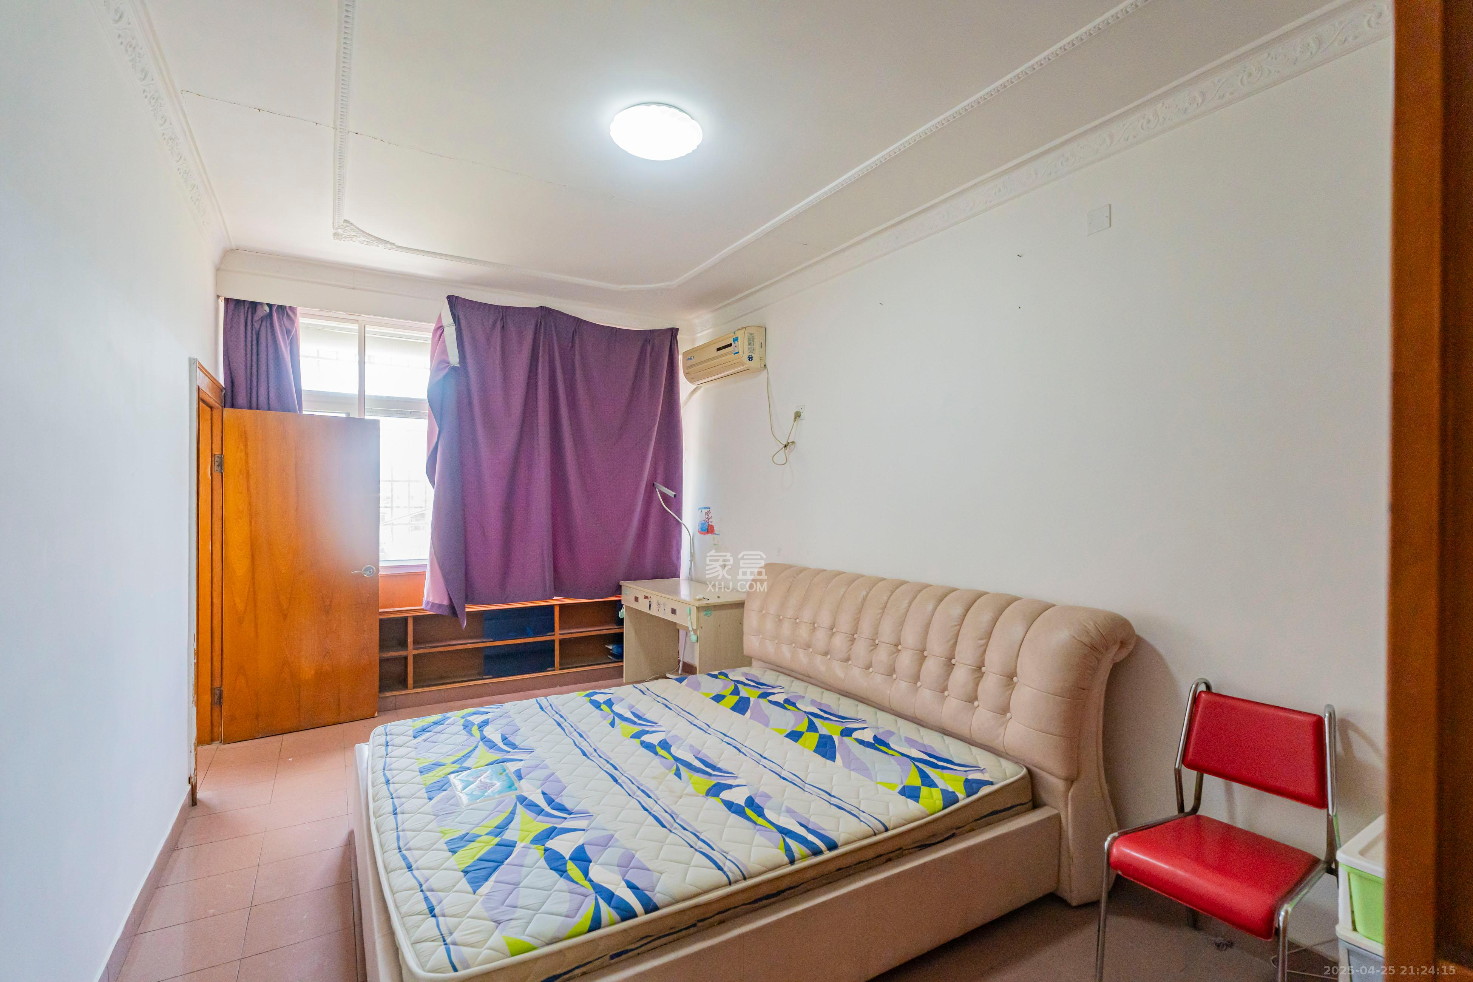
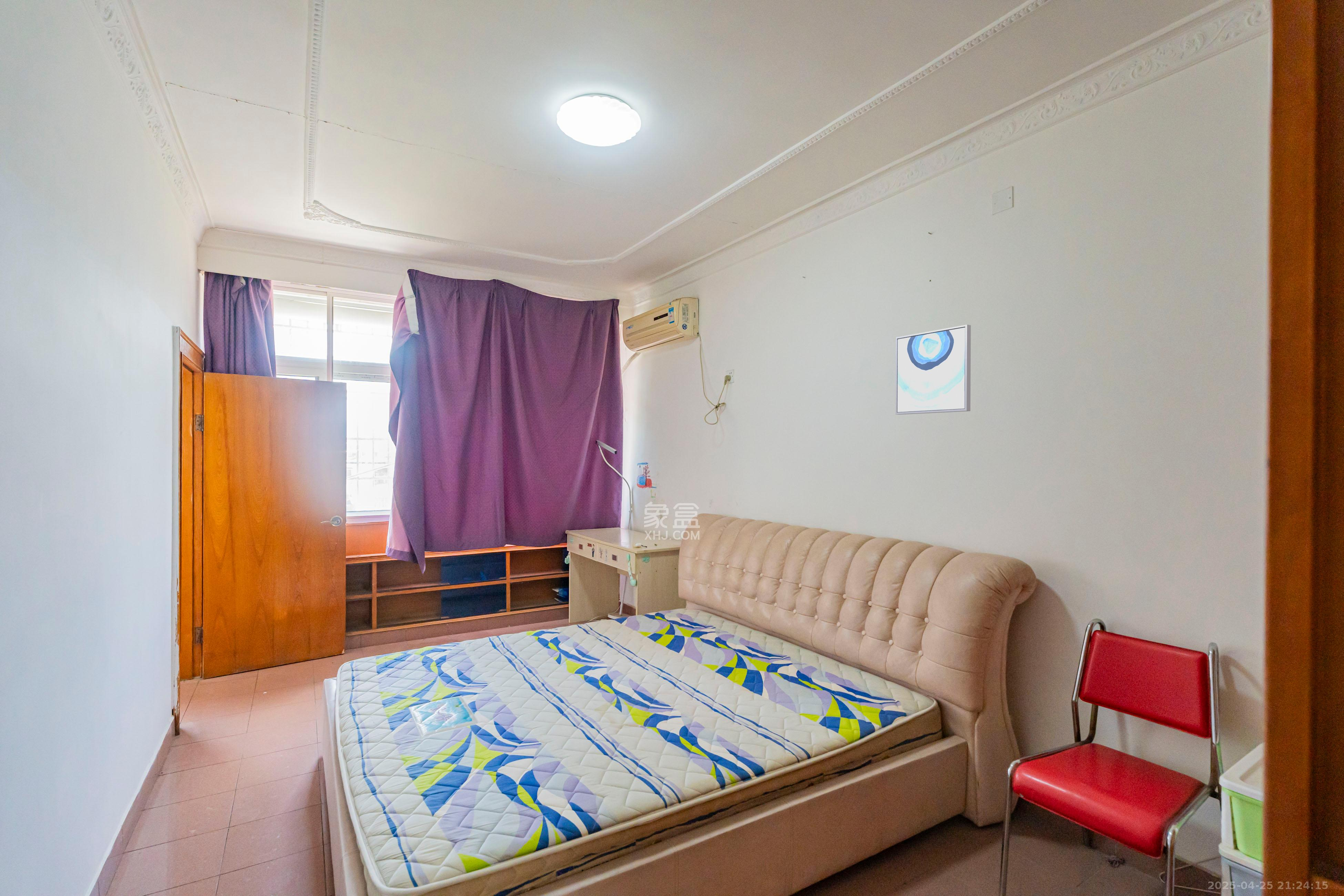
+ wall art [895,324,971,415]
